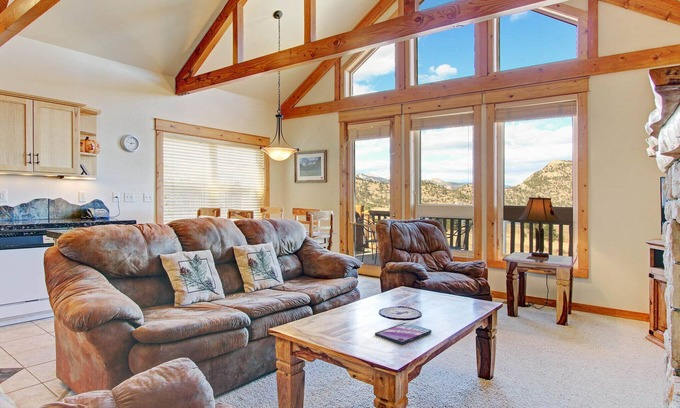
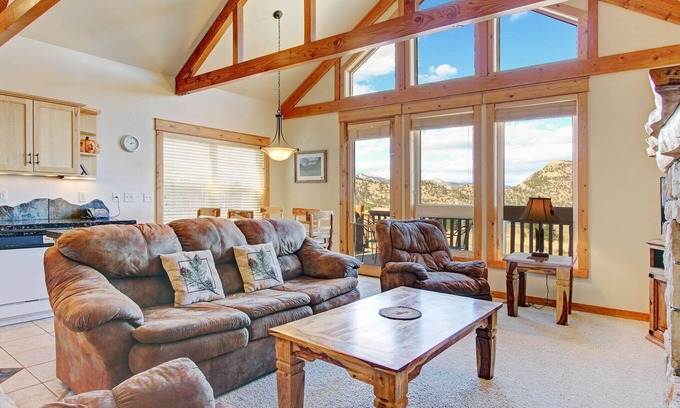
- video game case [374,322,432,345]
